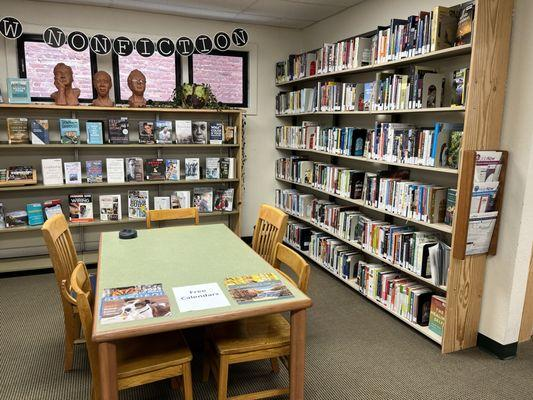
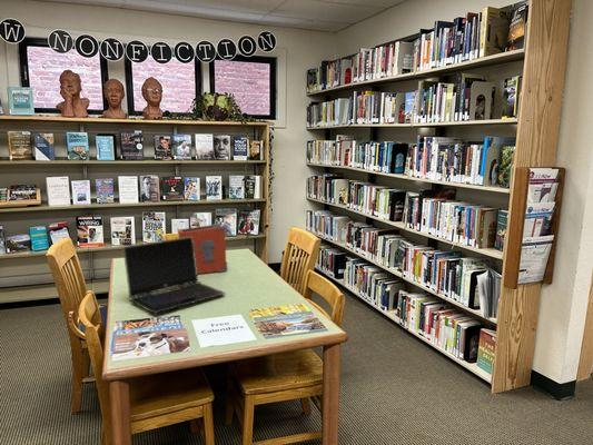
+ laptop computer [121,236,227,315]
+ book [177,222,228,275]
